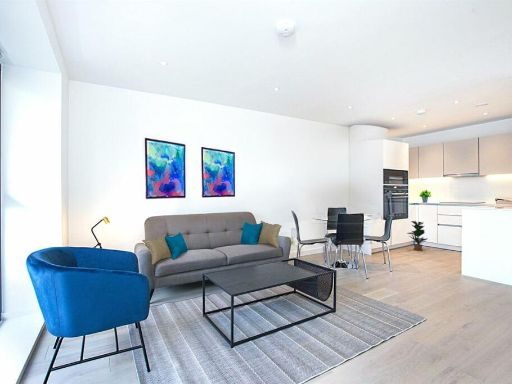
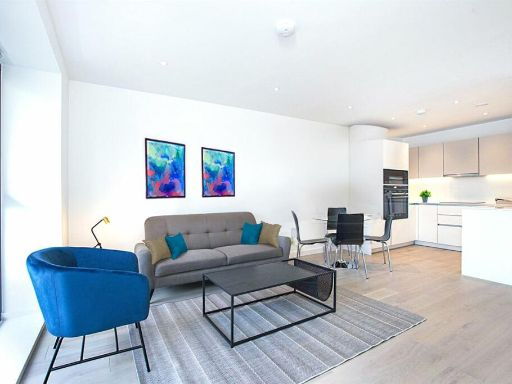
- potted plant [406,220,428,252]
